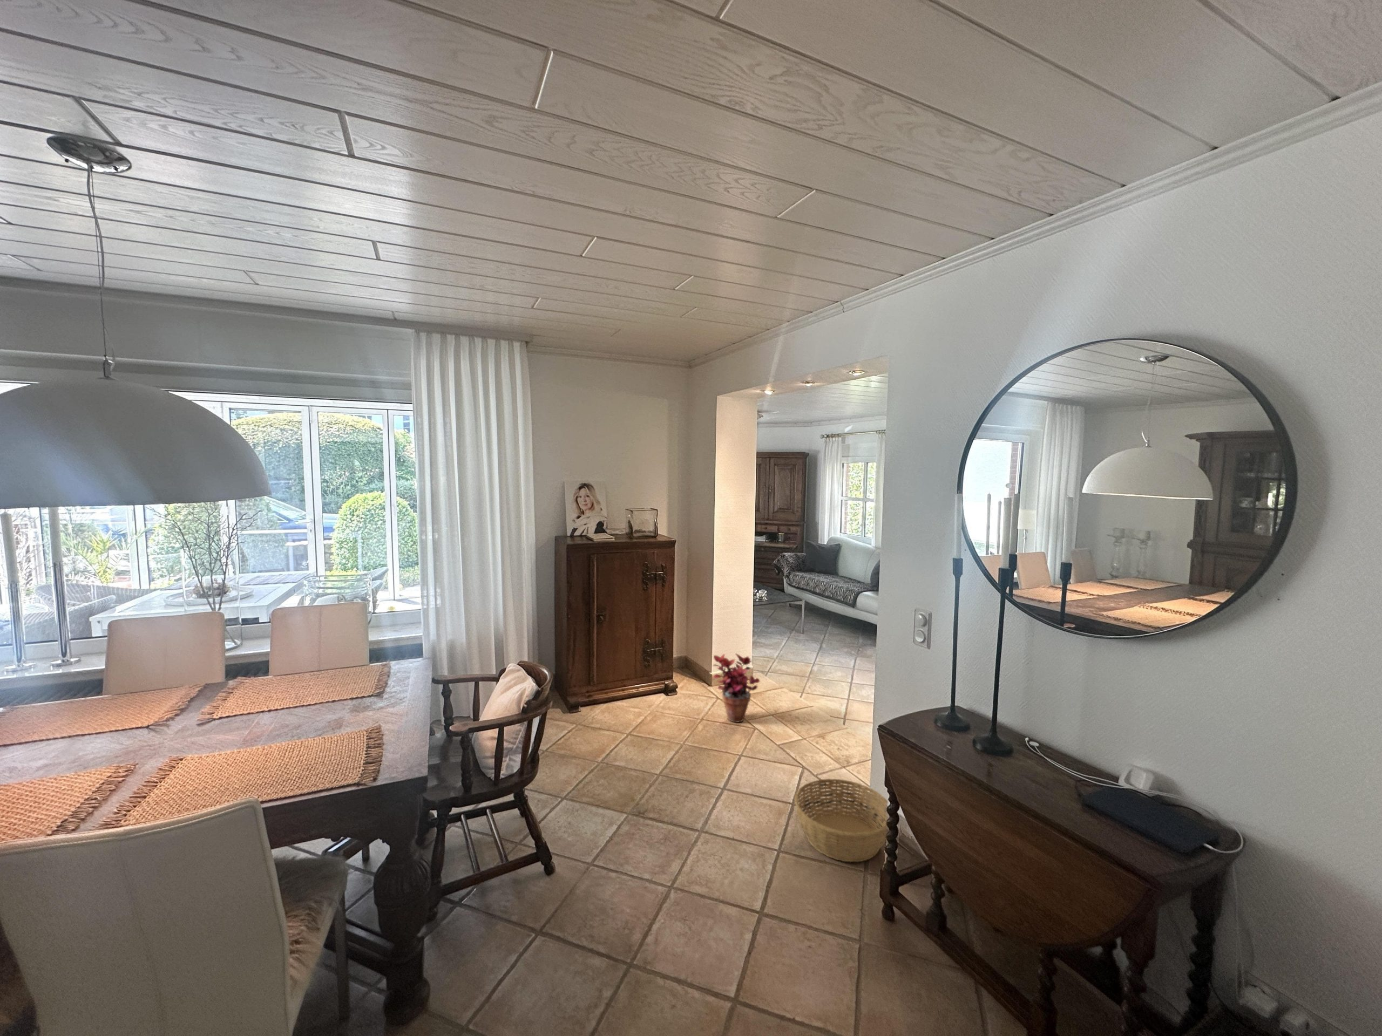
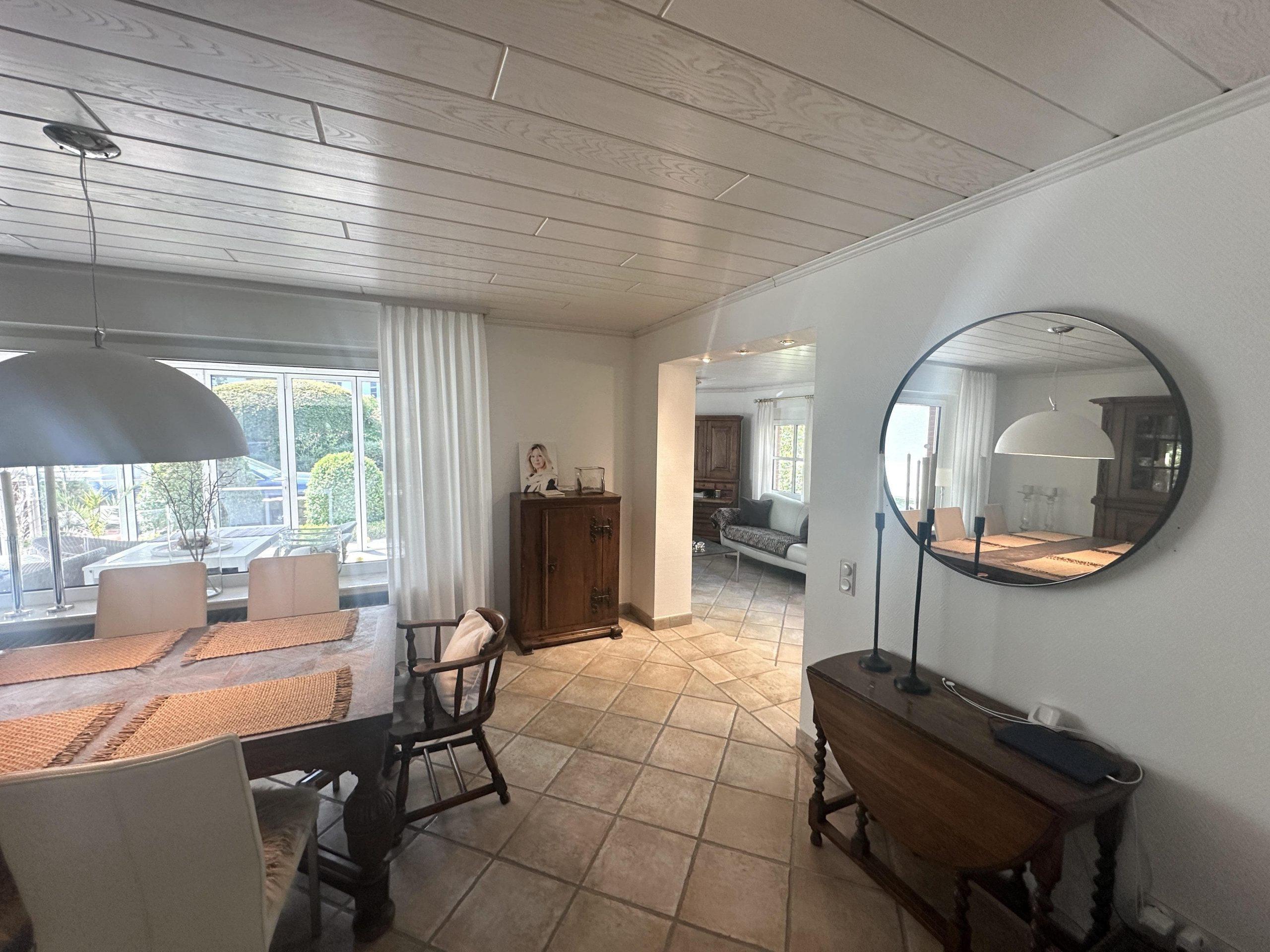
- basket [793,778,888,863]
- potted plant [712,653,762,723]
